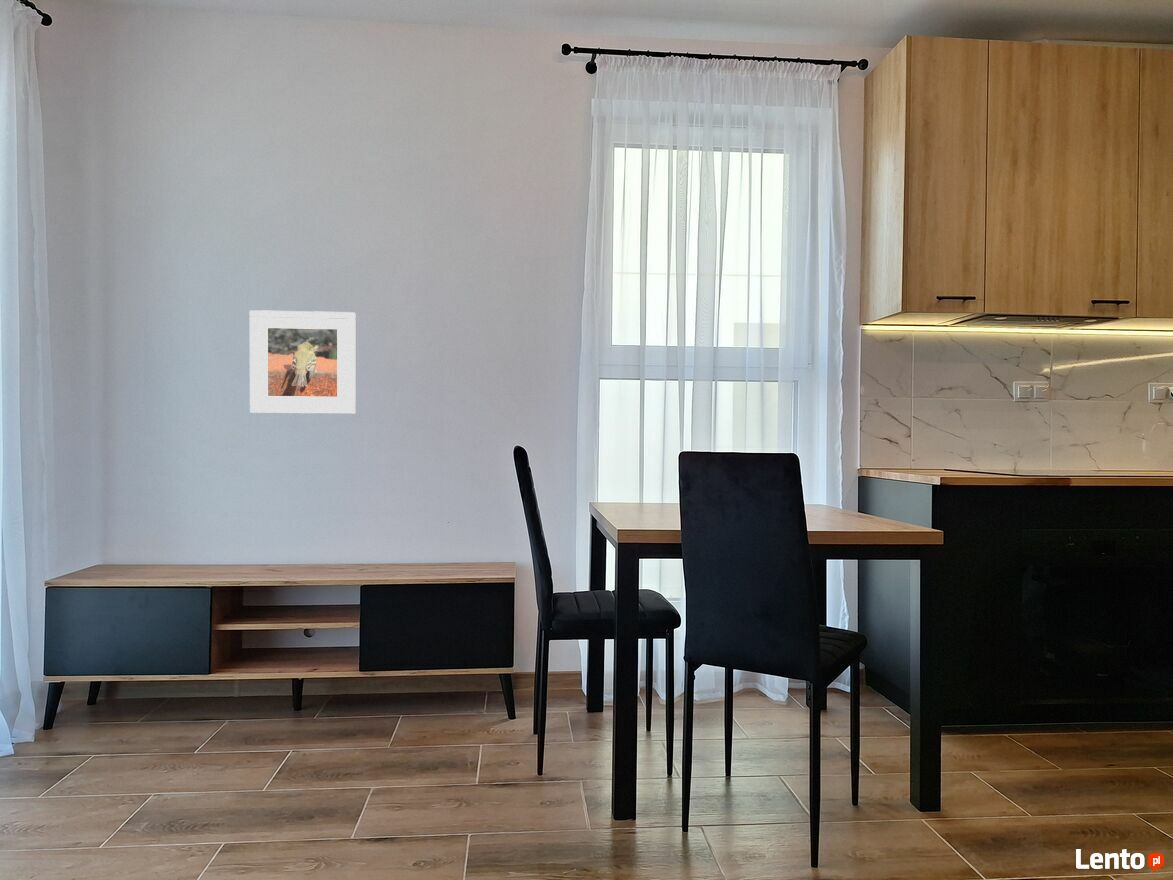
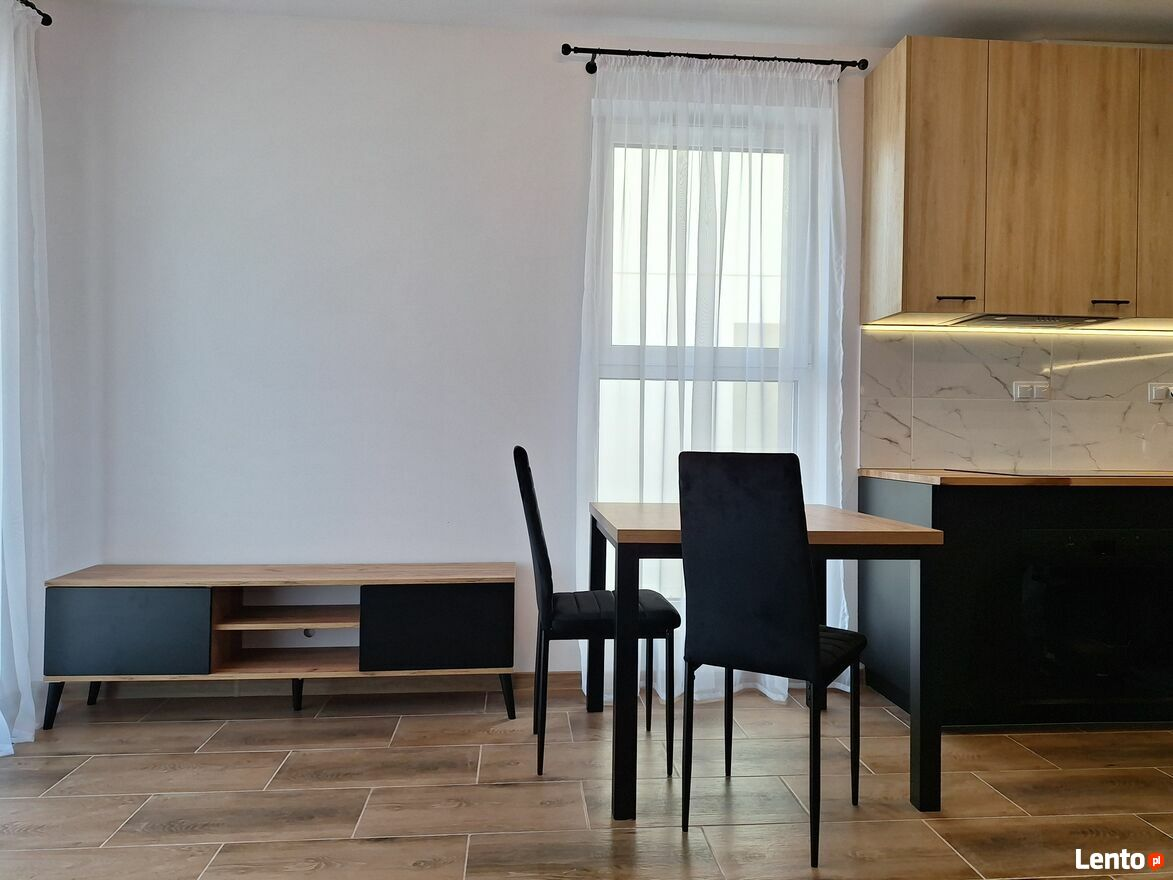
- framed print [249,309,356,415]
